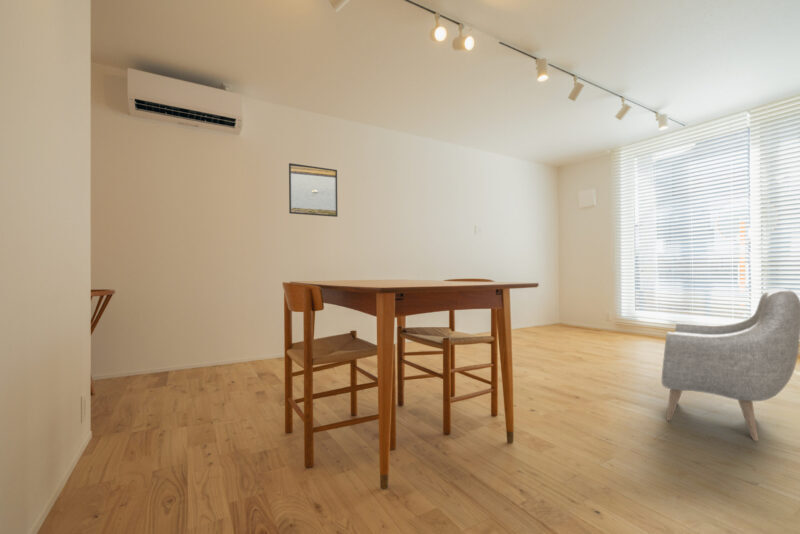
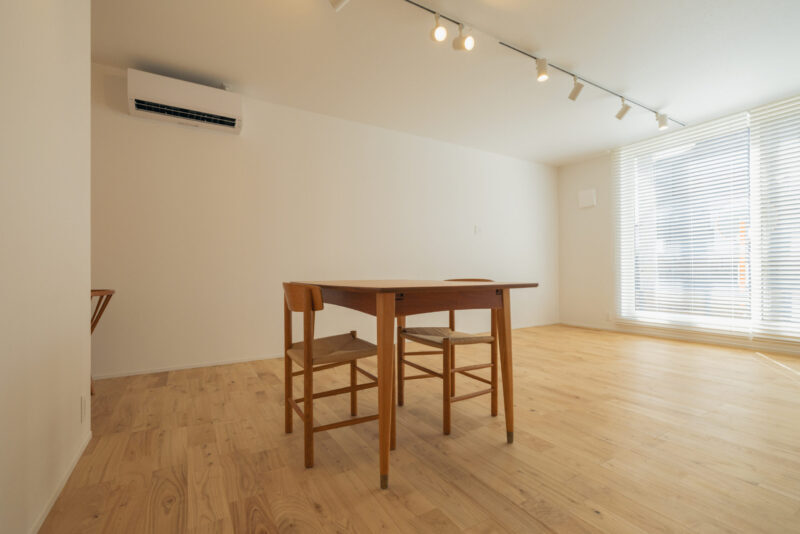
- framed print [288,162,339,218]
- armchair [661,287,800,442]
